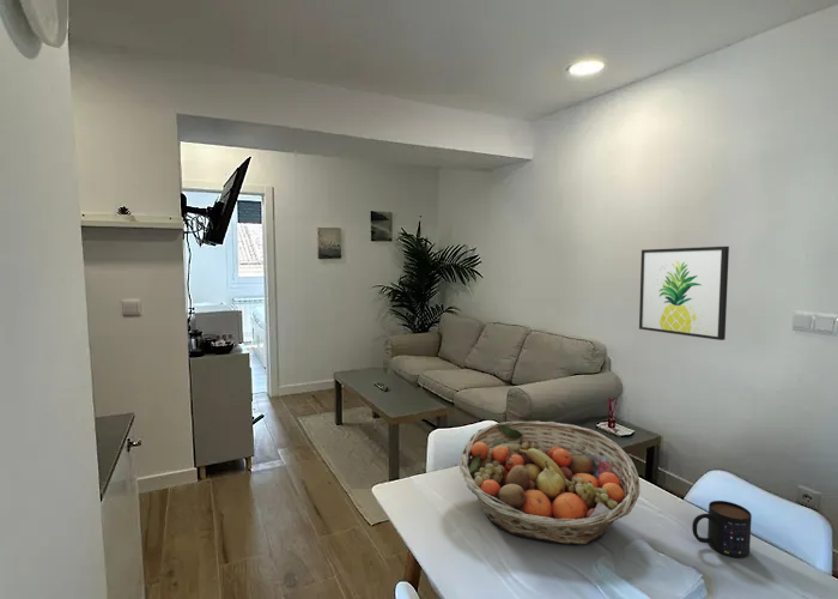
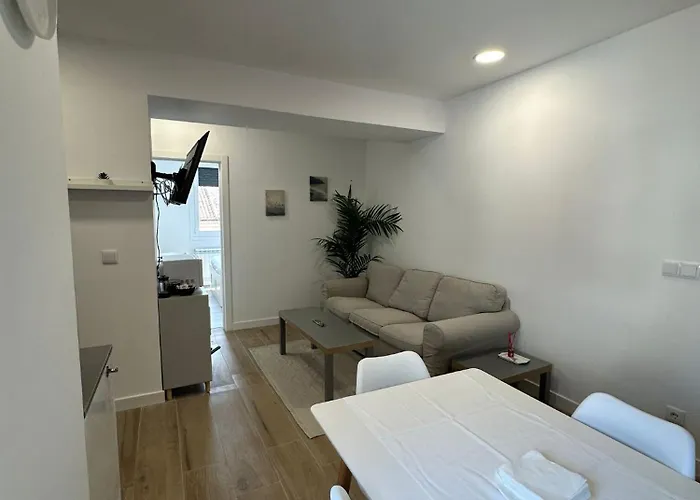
- mug [691,500,753,558]
- wall art [638,246,730,341]
- fruit basket [459,420,640,545]
